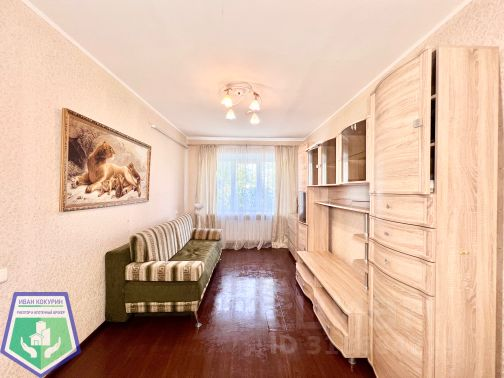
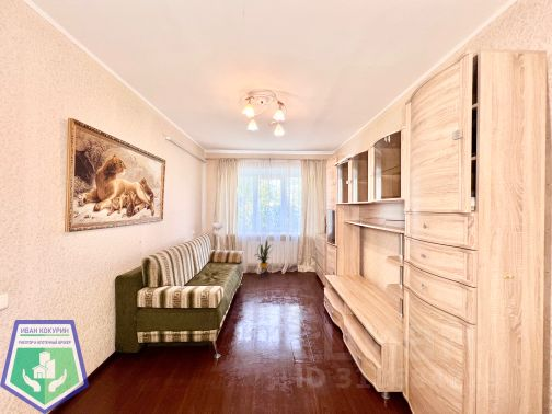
+ house plant [253,239,276,278]
